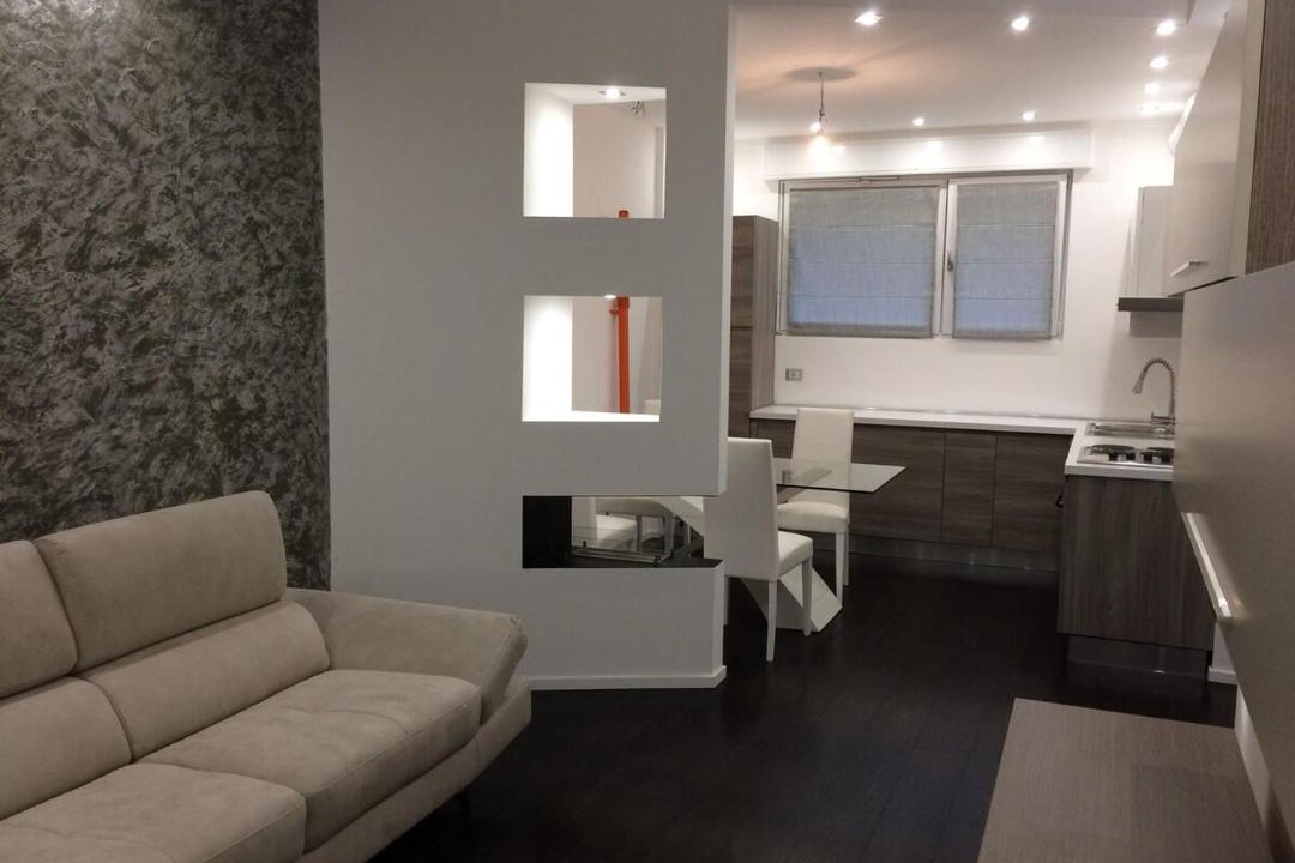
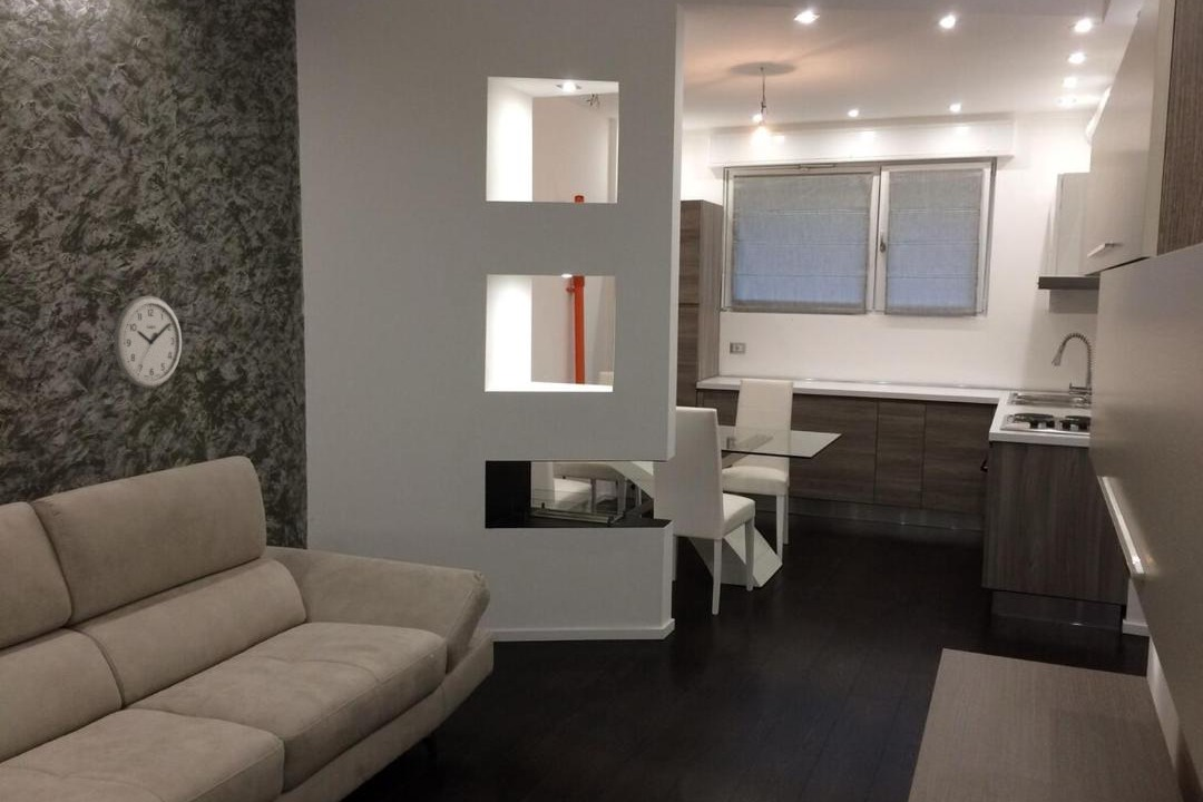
+ wall clock [113,295,183,389]
